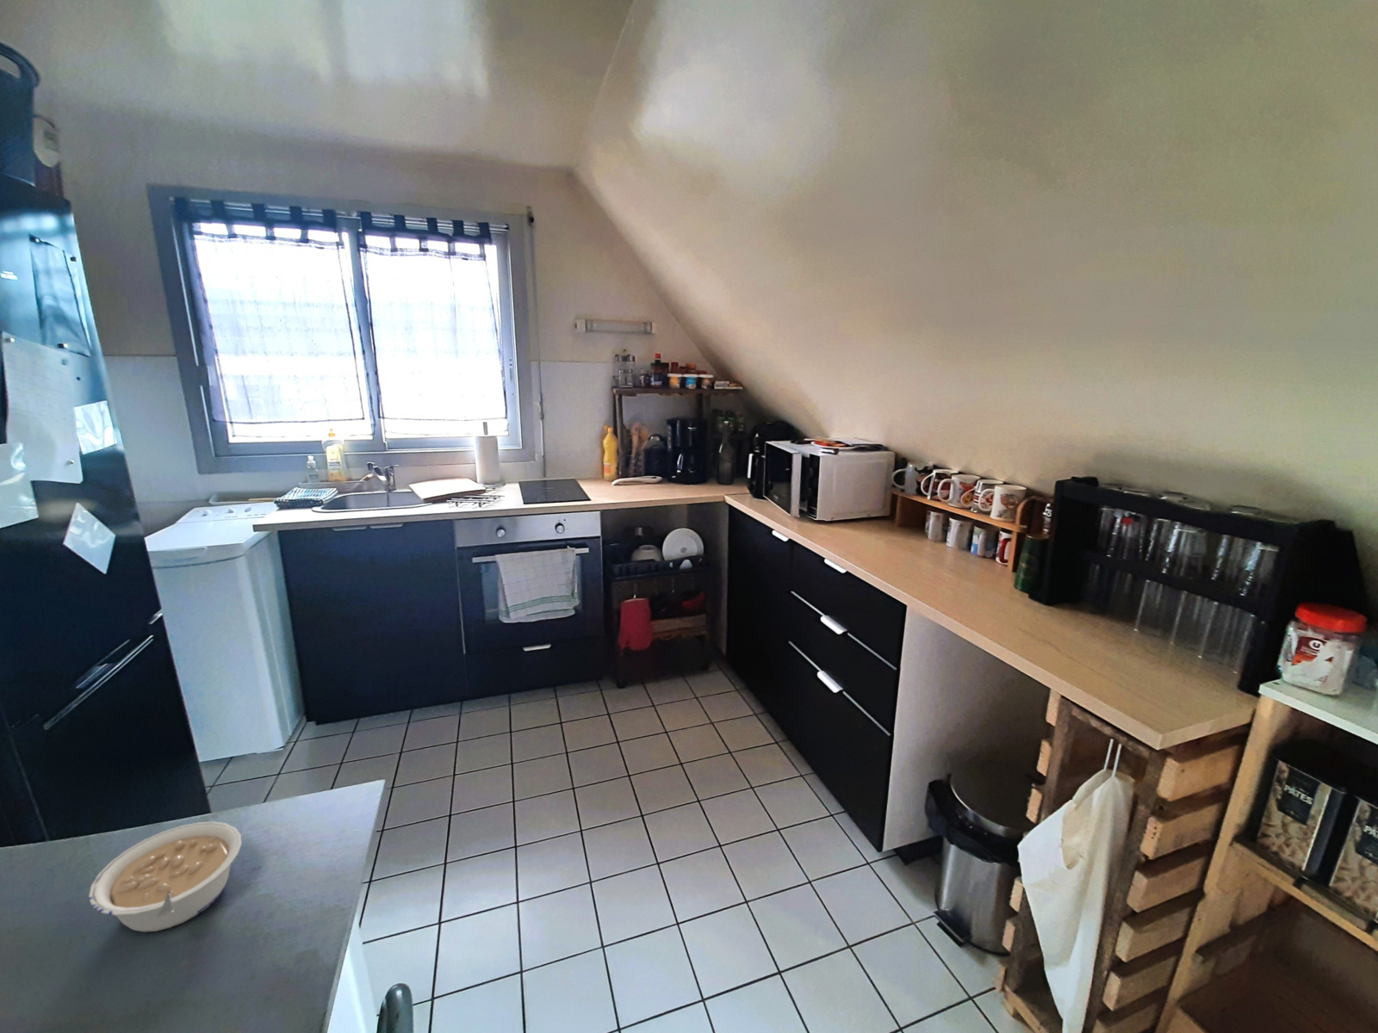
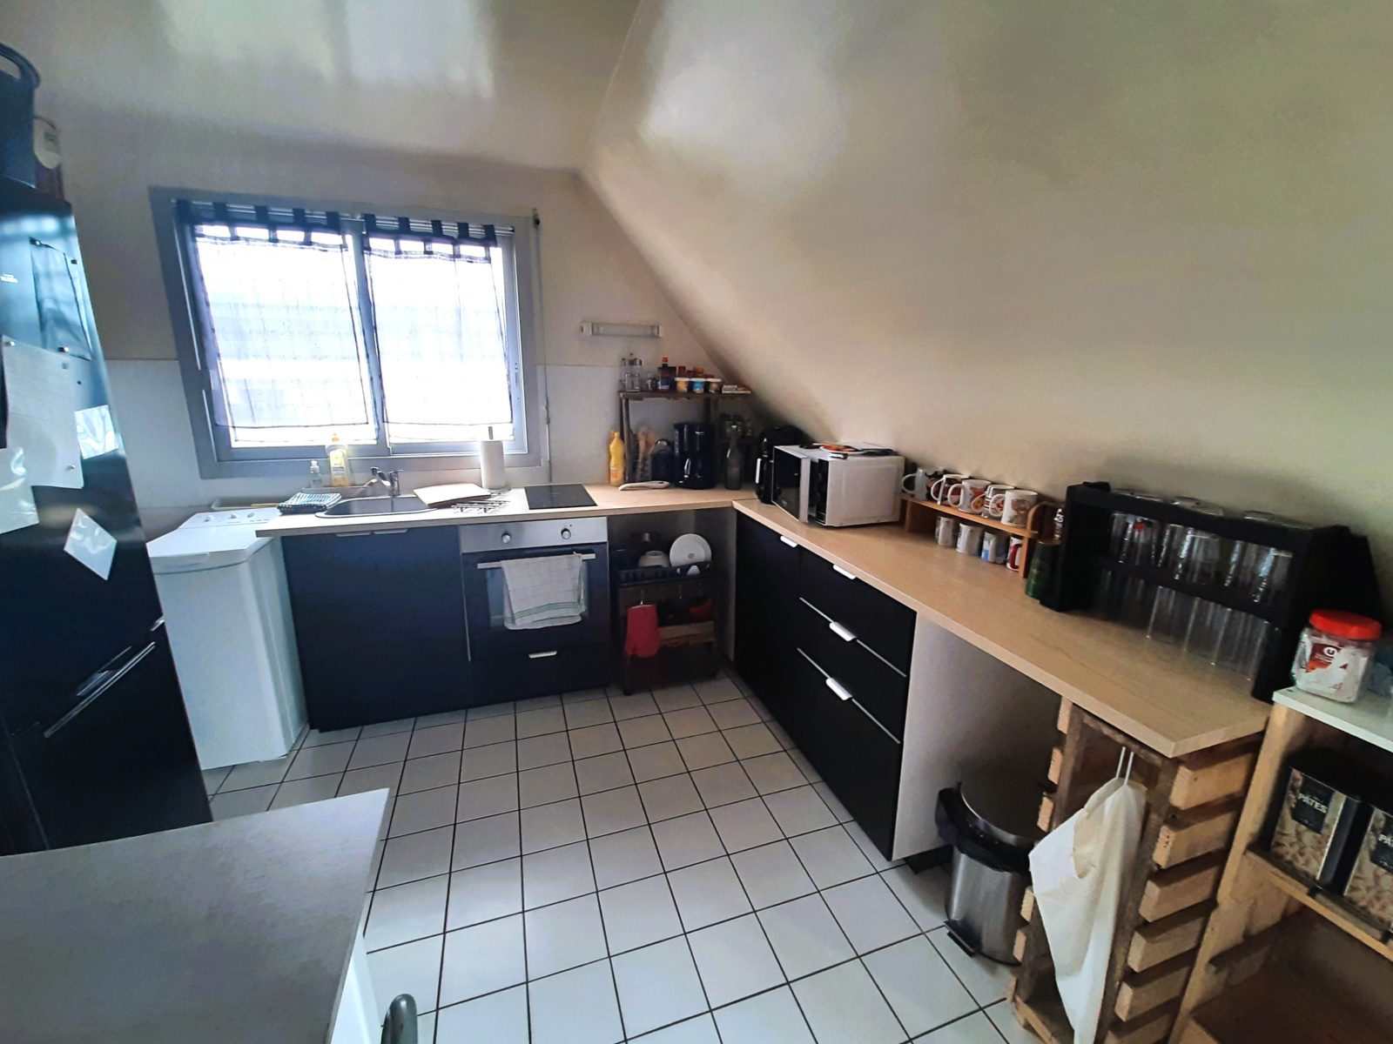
- legume [88,821,243,933]
